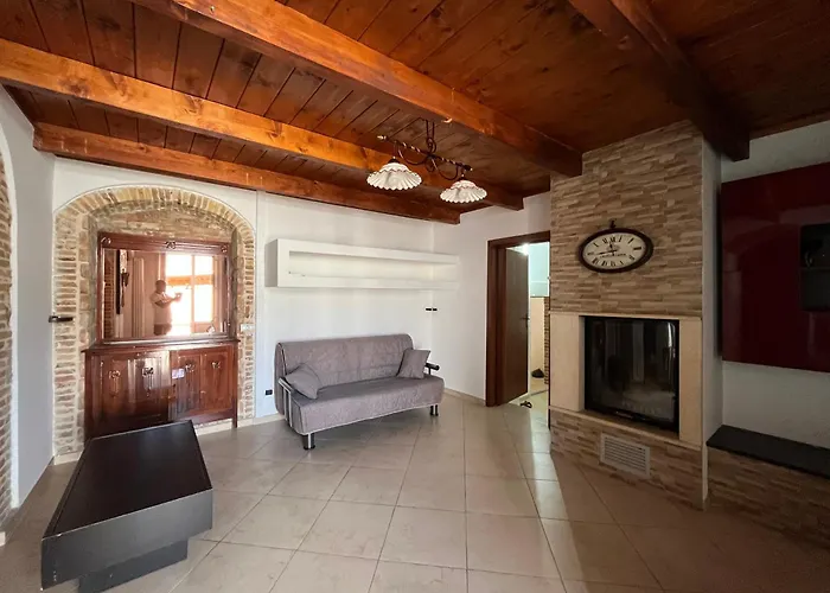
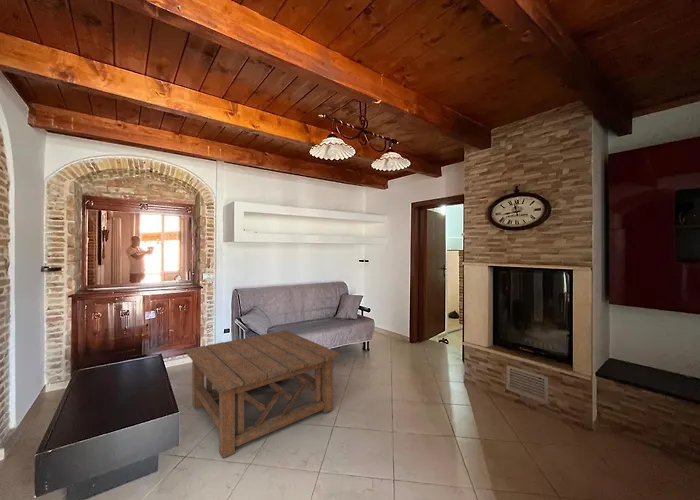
+ coffee table [185,329,342,459]
